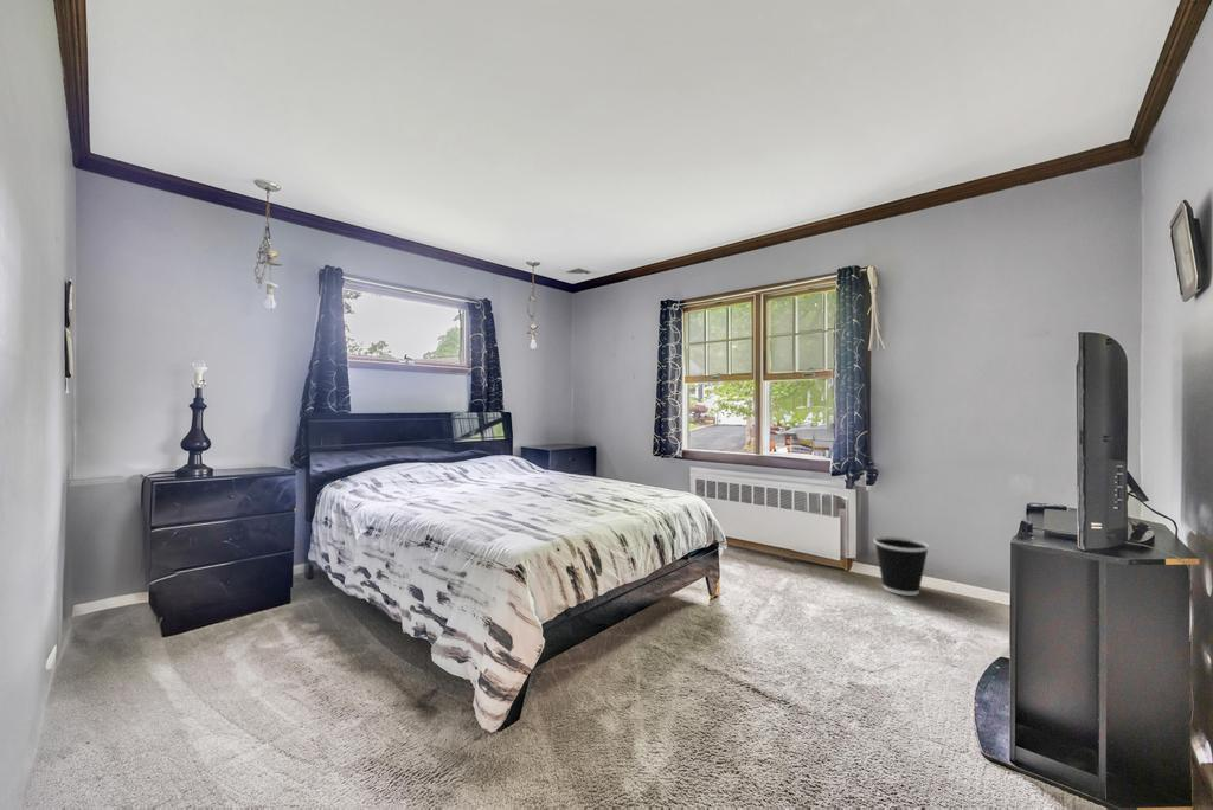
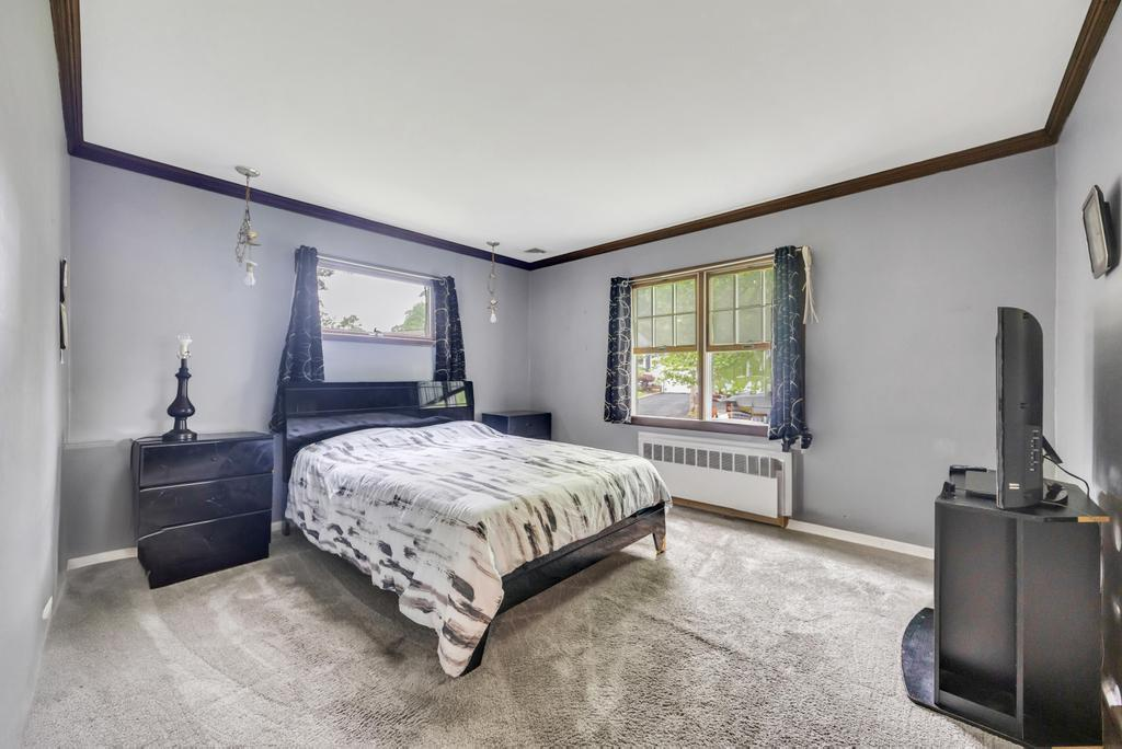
- wastebasket [873,535,930,597]
